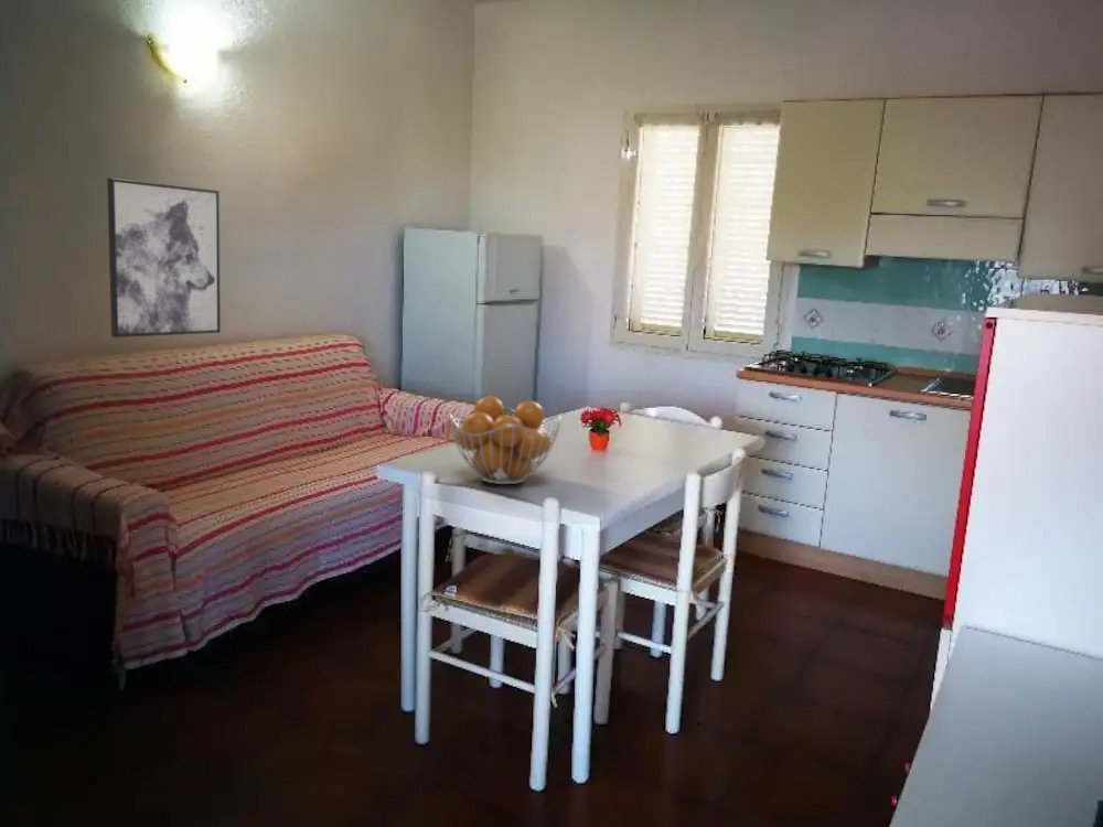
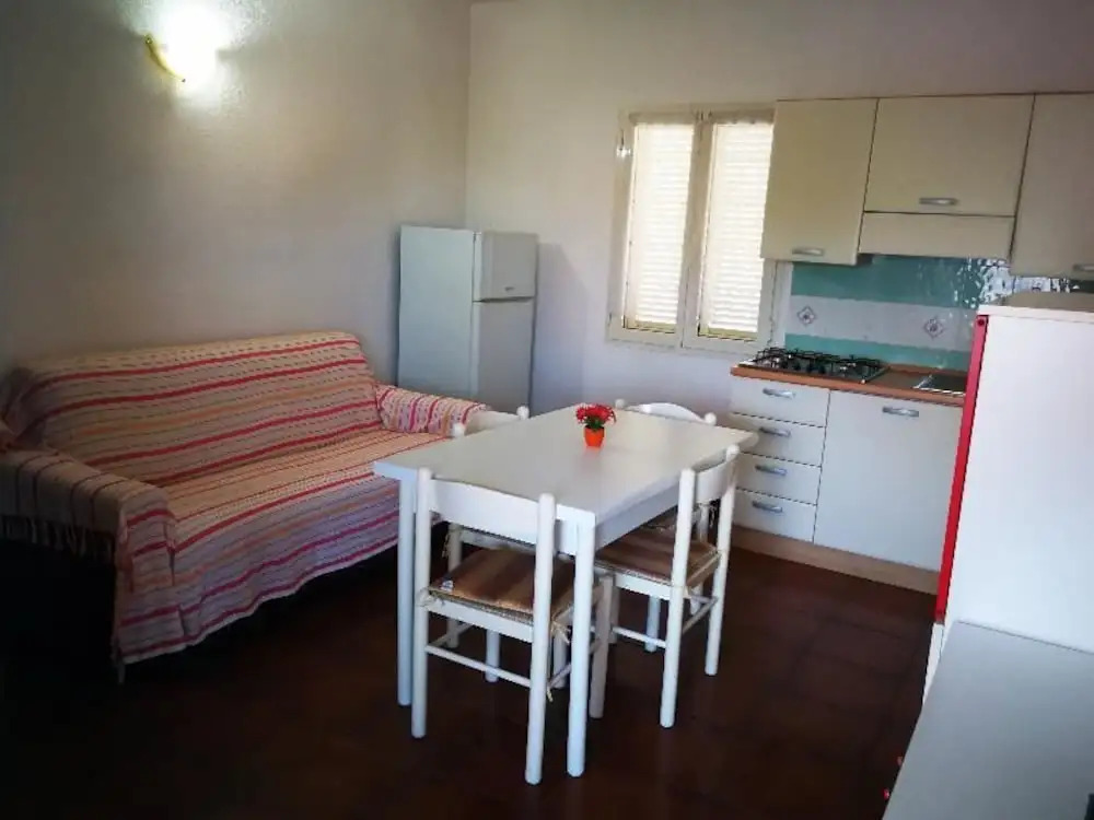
- fruit basket [448,395,563,485]
- wall art [106,178,222,339]
